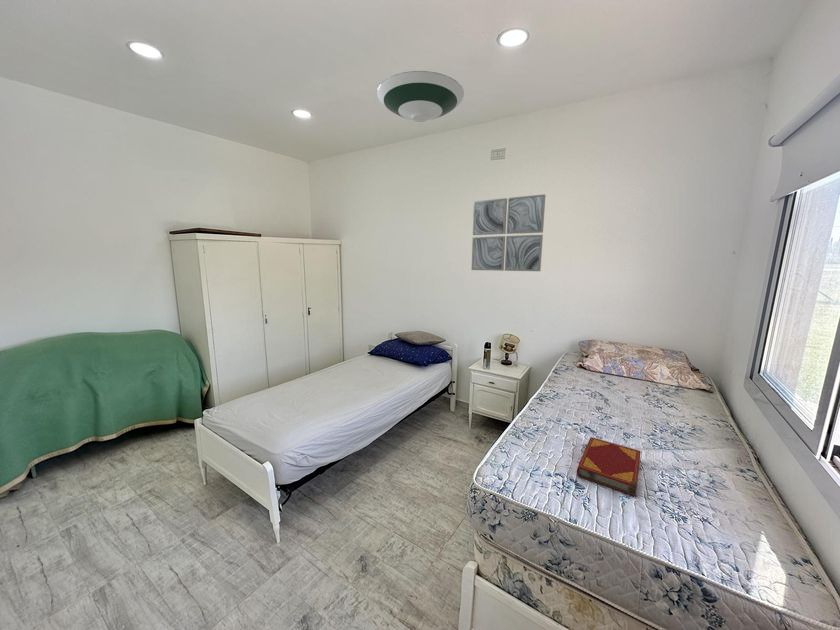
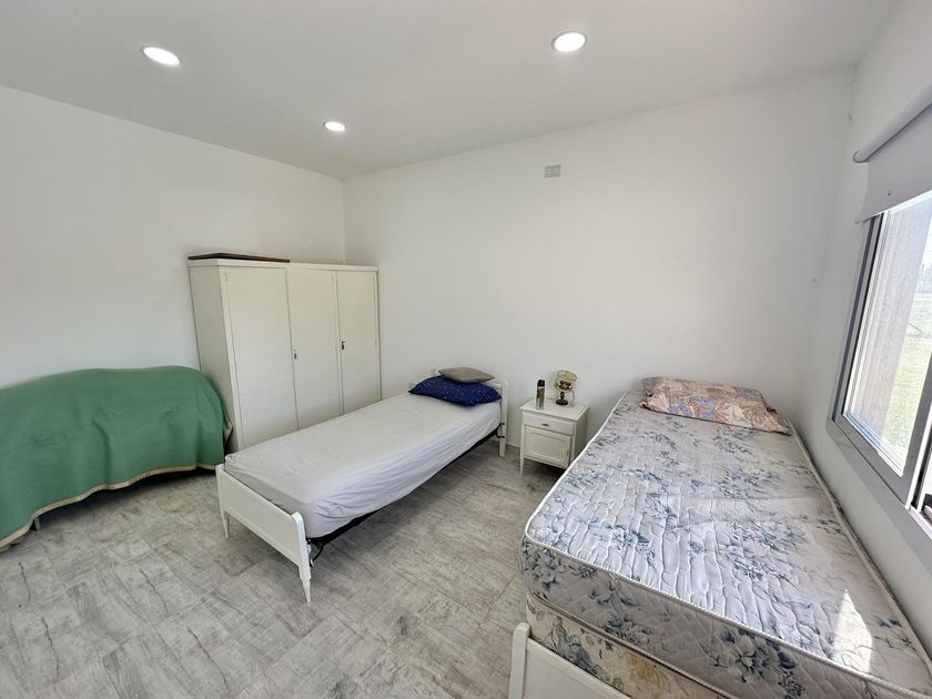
- hardback book [576,436,642,497]
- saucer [376,70,465,123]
- wall art [470,193,547,272]
